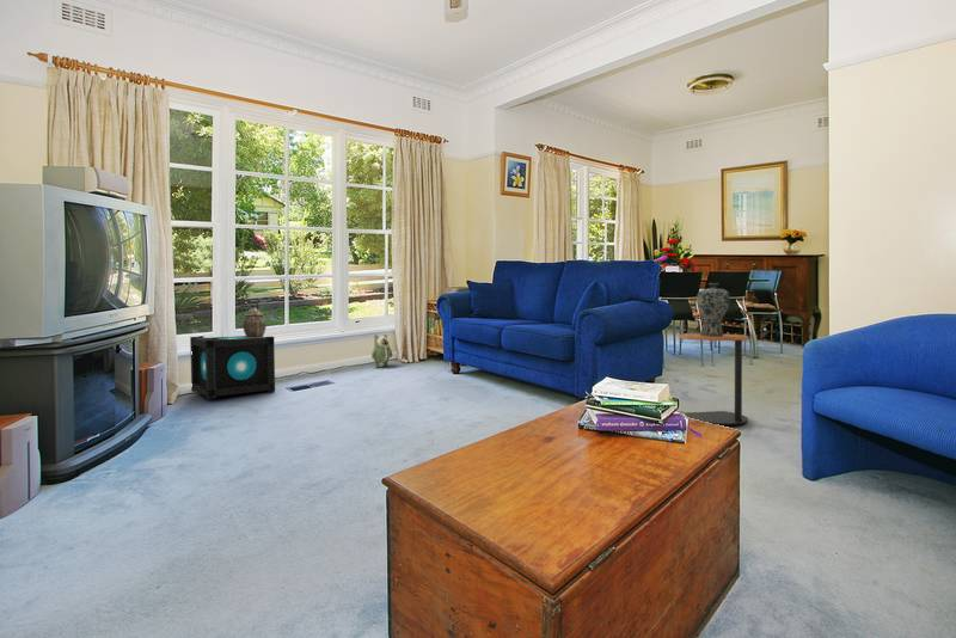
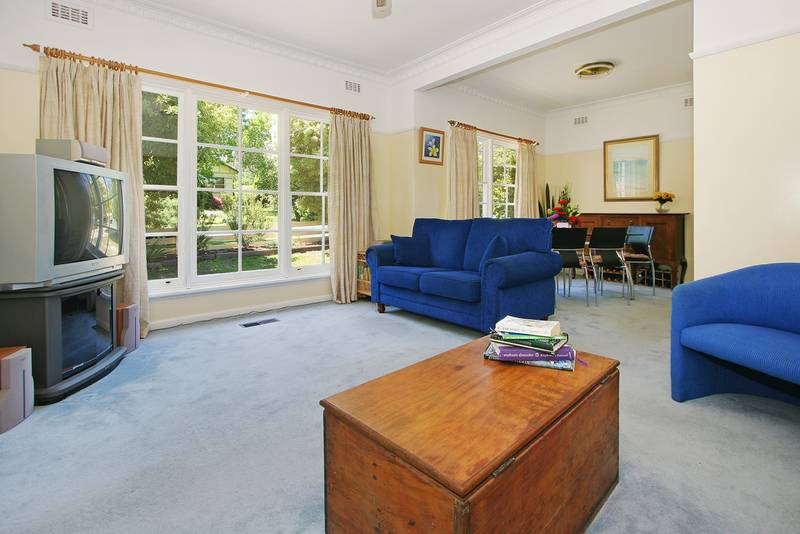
- vase [695,282,731,337]
- plush toy [370,333,393,368]
- speaker [189,335,276,400]
- decorative jar [241,303,268,338]
- side table [678,332,749,427]
